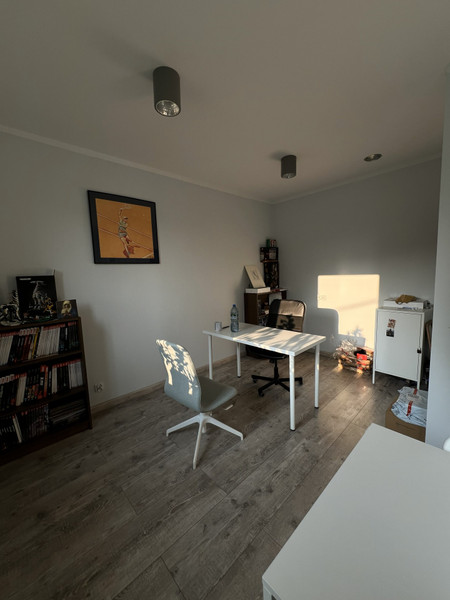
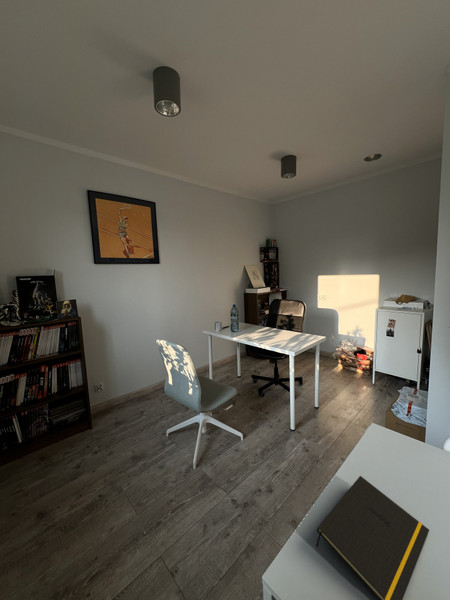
+ notepad [315,475,430,600]
